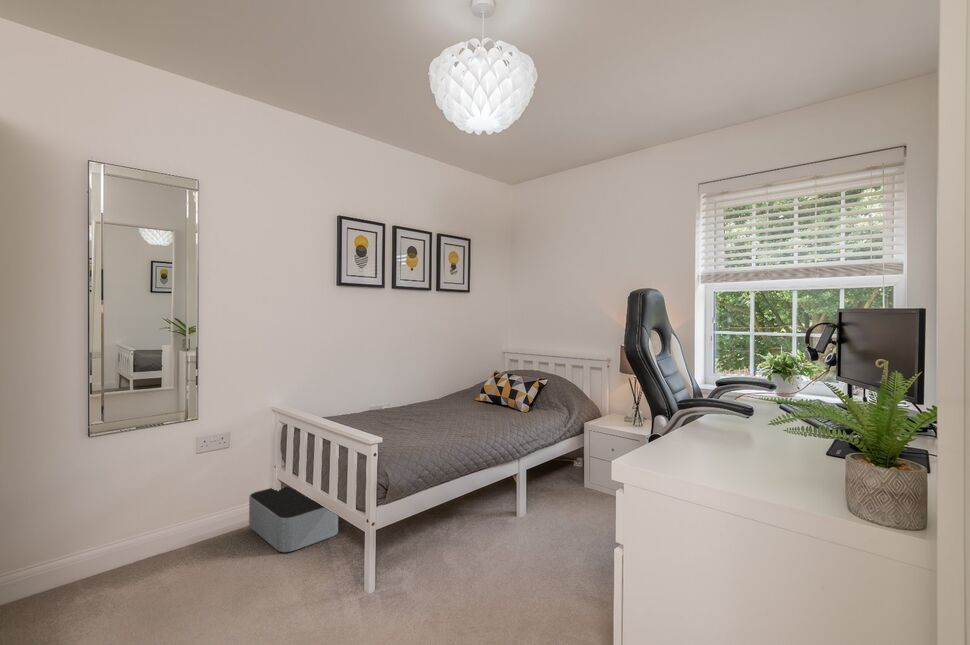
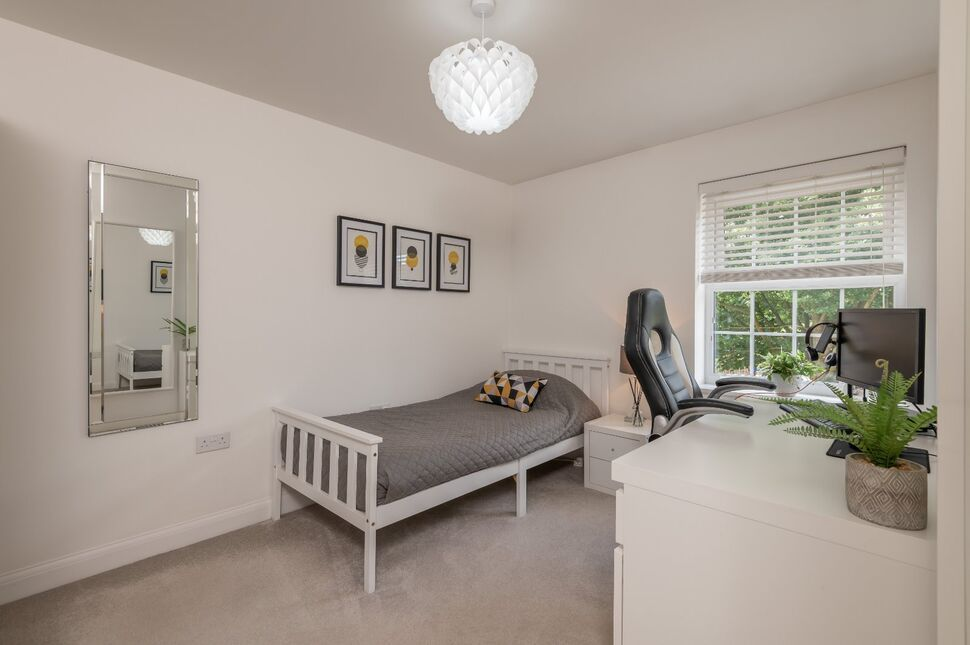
- storage bin [248,485,339,553]
